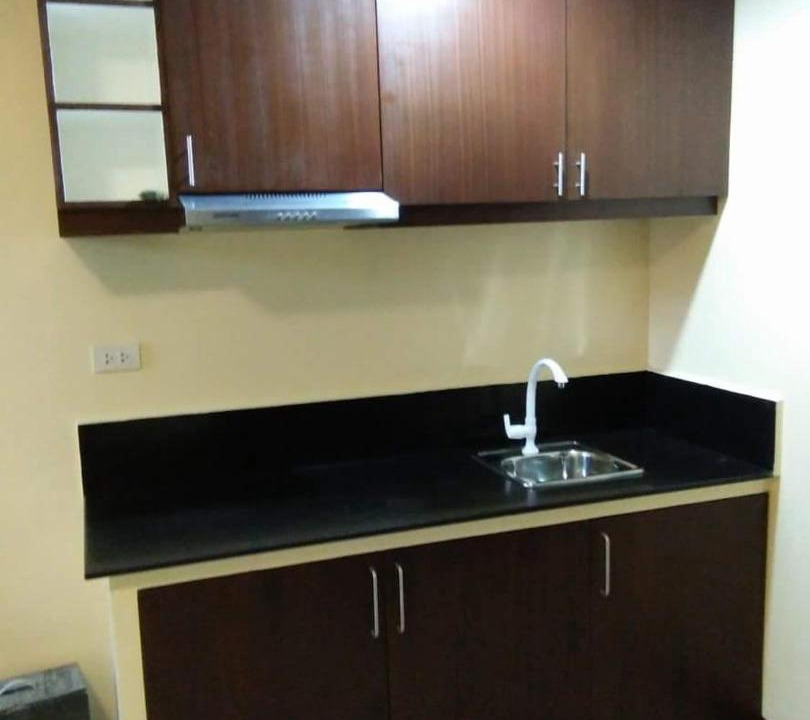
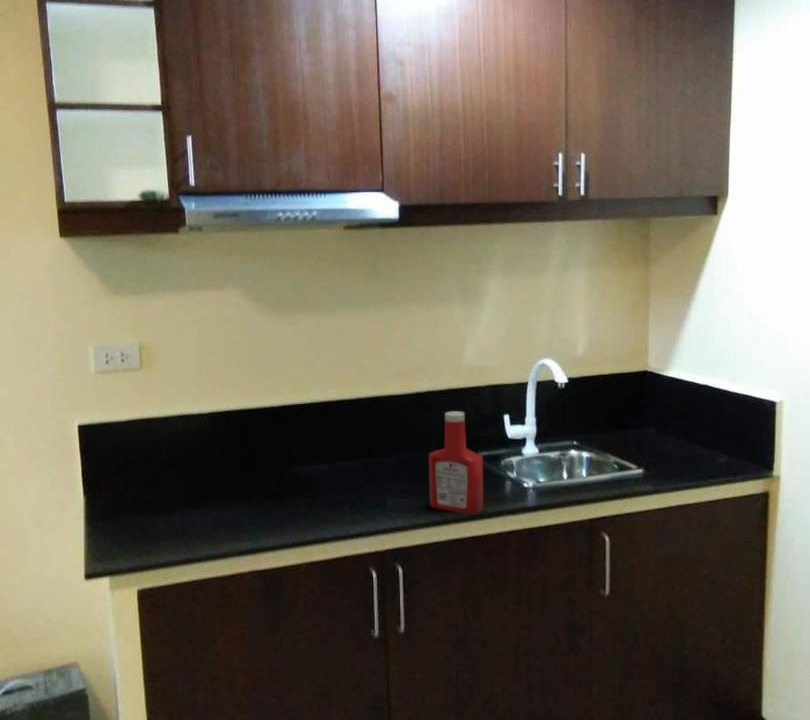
+ soap bottle [428,410,484,515]
